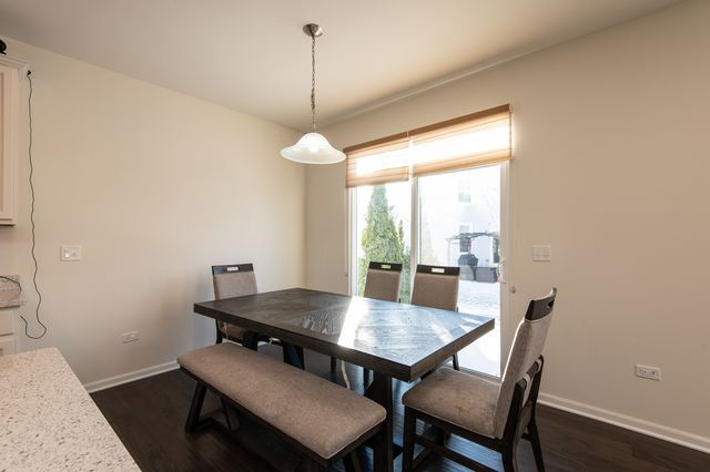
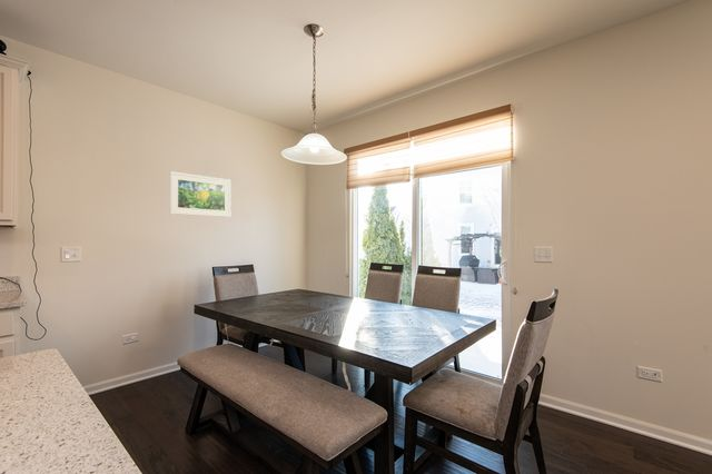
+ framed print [169,170,233,218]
